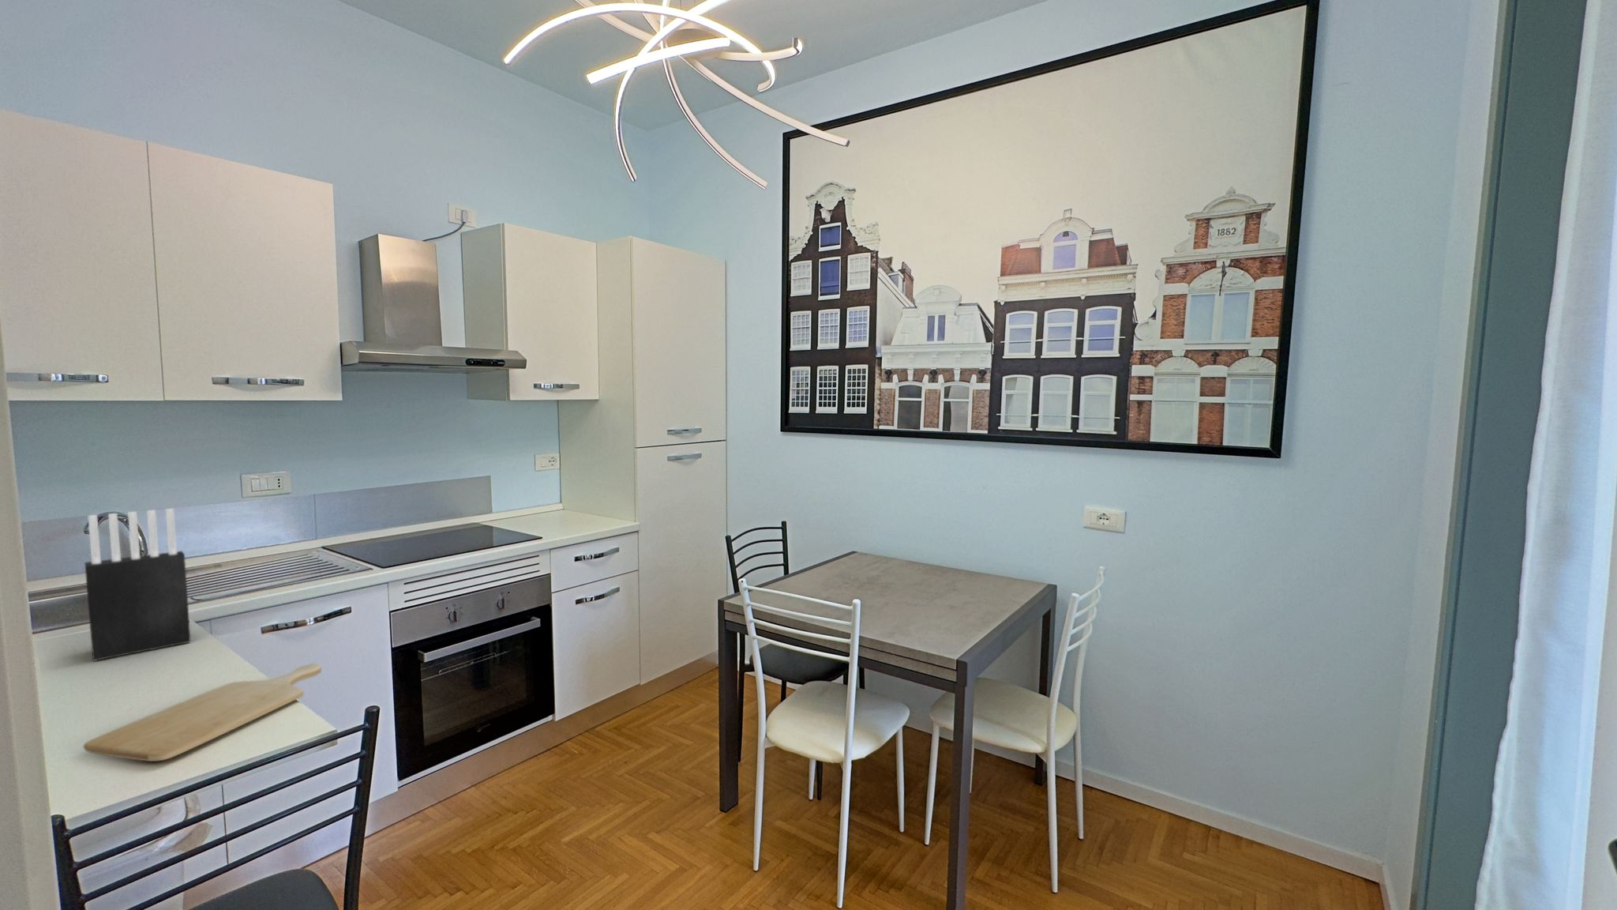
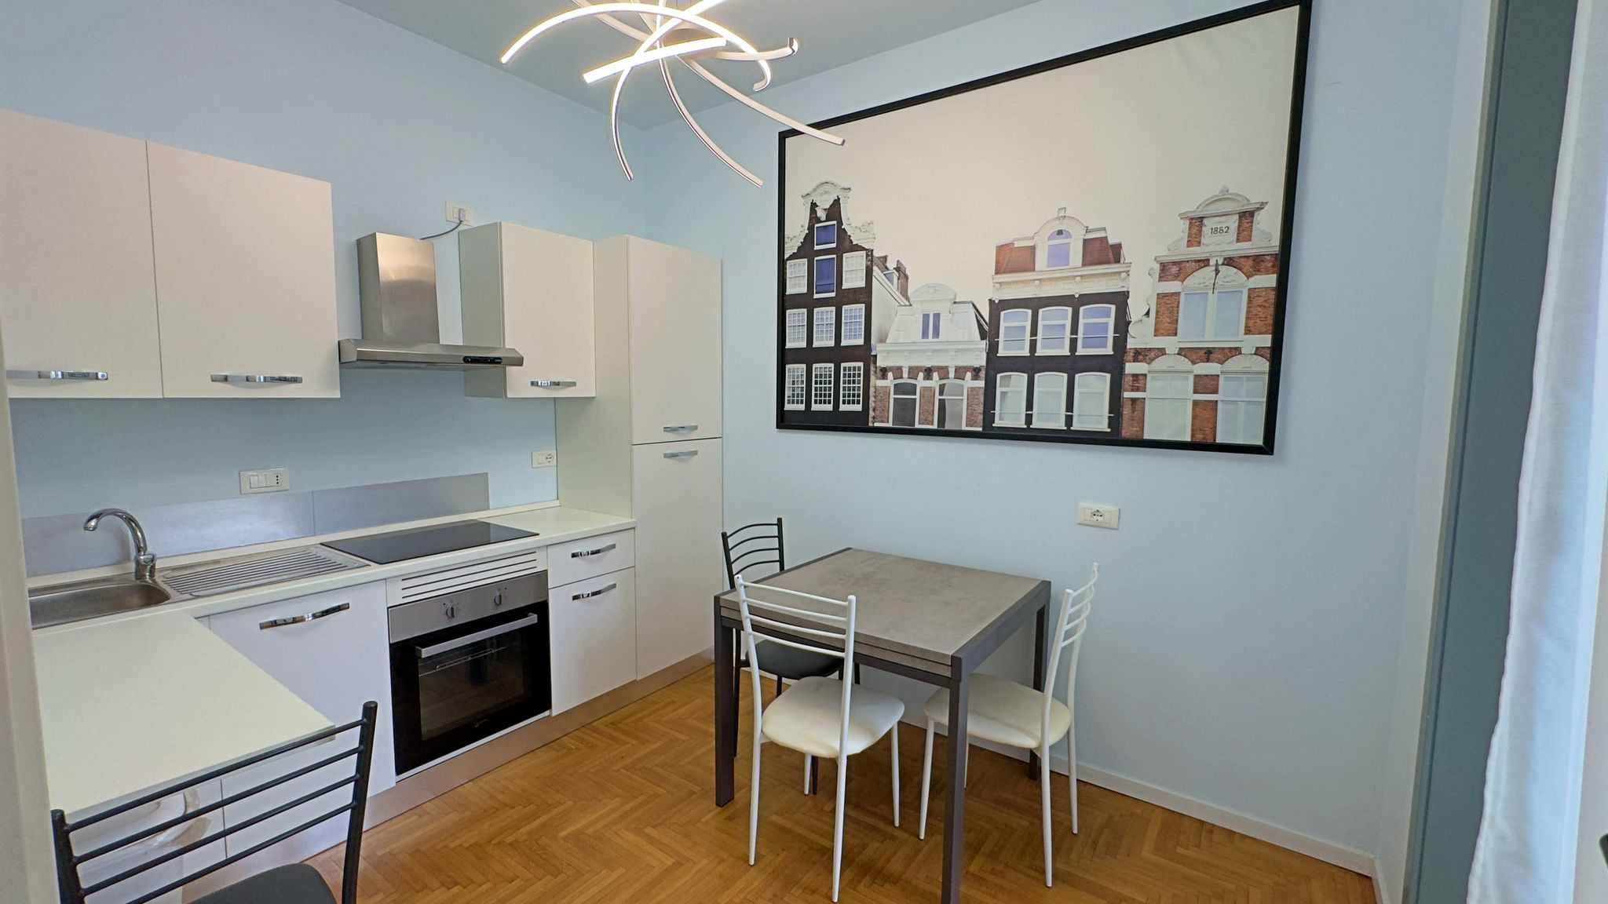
- chopping board [83,662,322,762]
- knife block [83,508,192,662]
